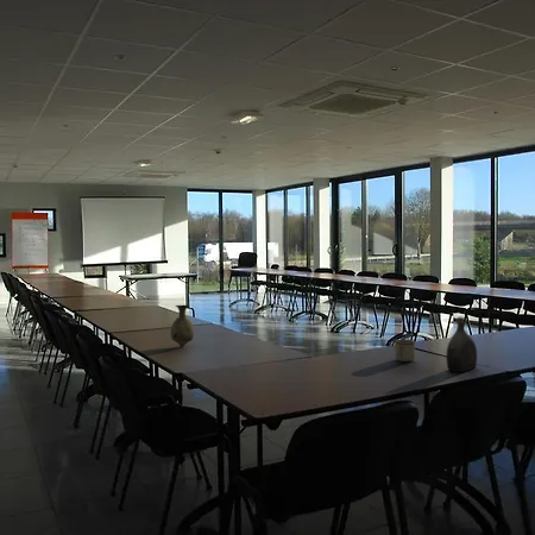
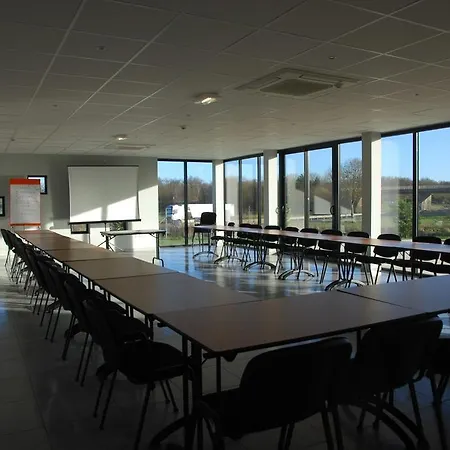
- vase [170,304,195,348]
- mug [394,339,416,363]
- water jug [445,316,478,373]
